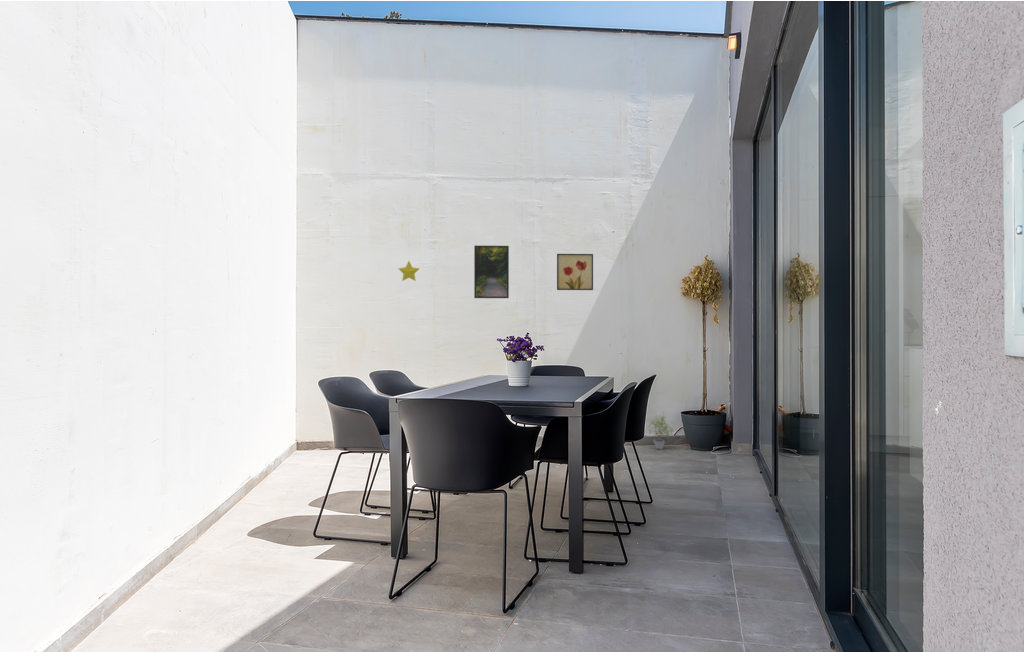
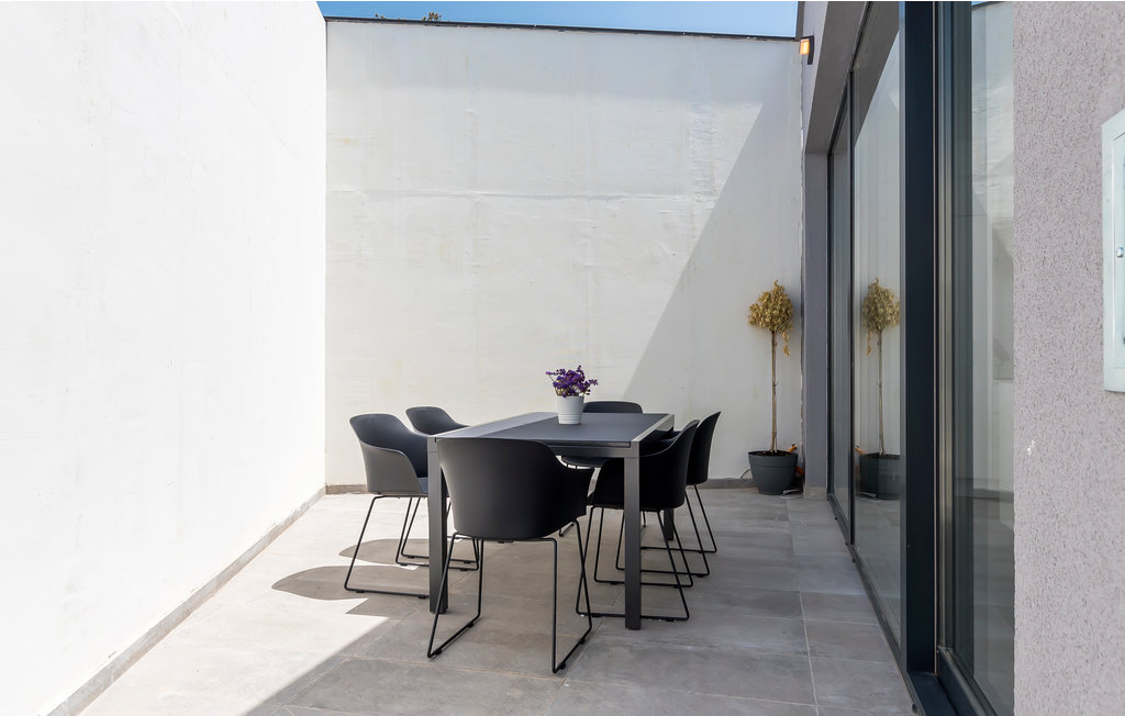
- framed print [473,245,510,299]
- decorative star [397,260,421,282]
- potted plant [645,411,677,450]
- wall art [556,253,594,291]
